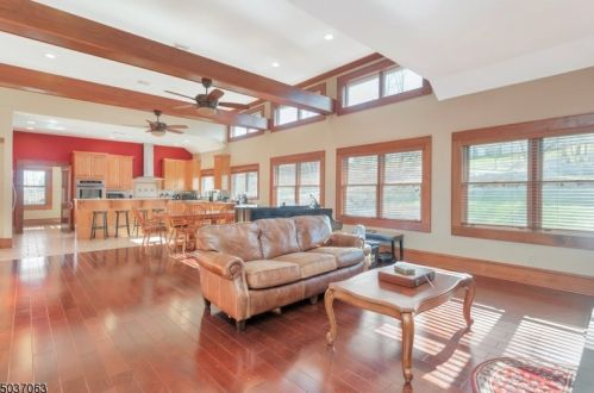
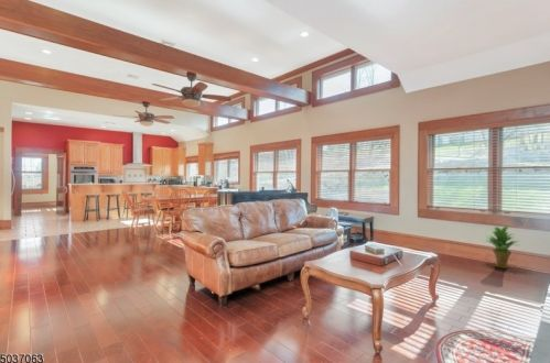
+ potted plant [483,226,520,270]
